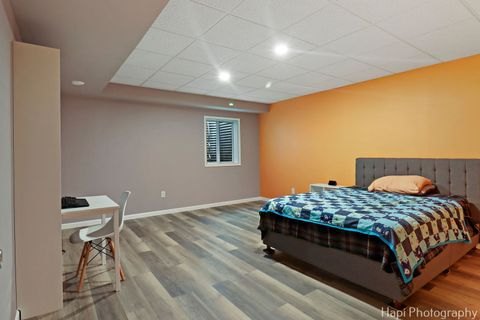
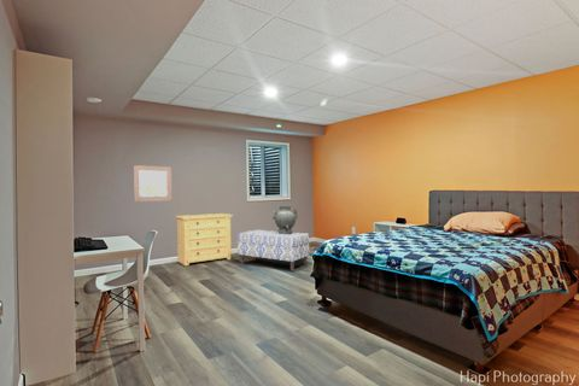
+ dresser [175,212,233,267]
+ wall art [133,164,172,203]
+ bench [236,229,310,273]
+ decorative urn [271,205,299,234]
